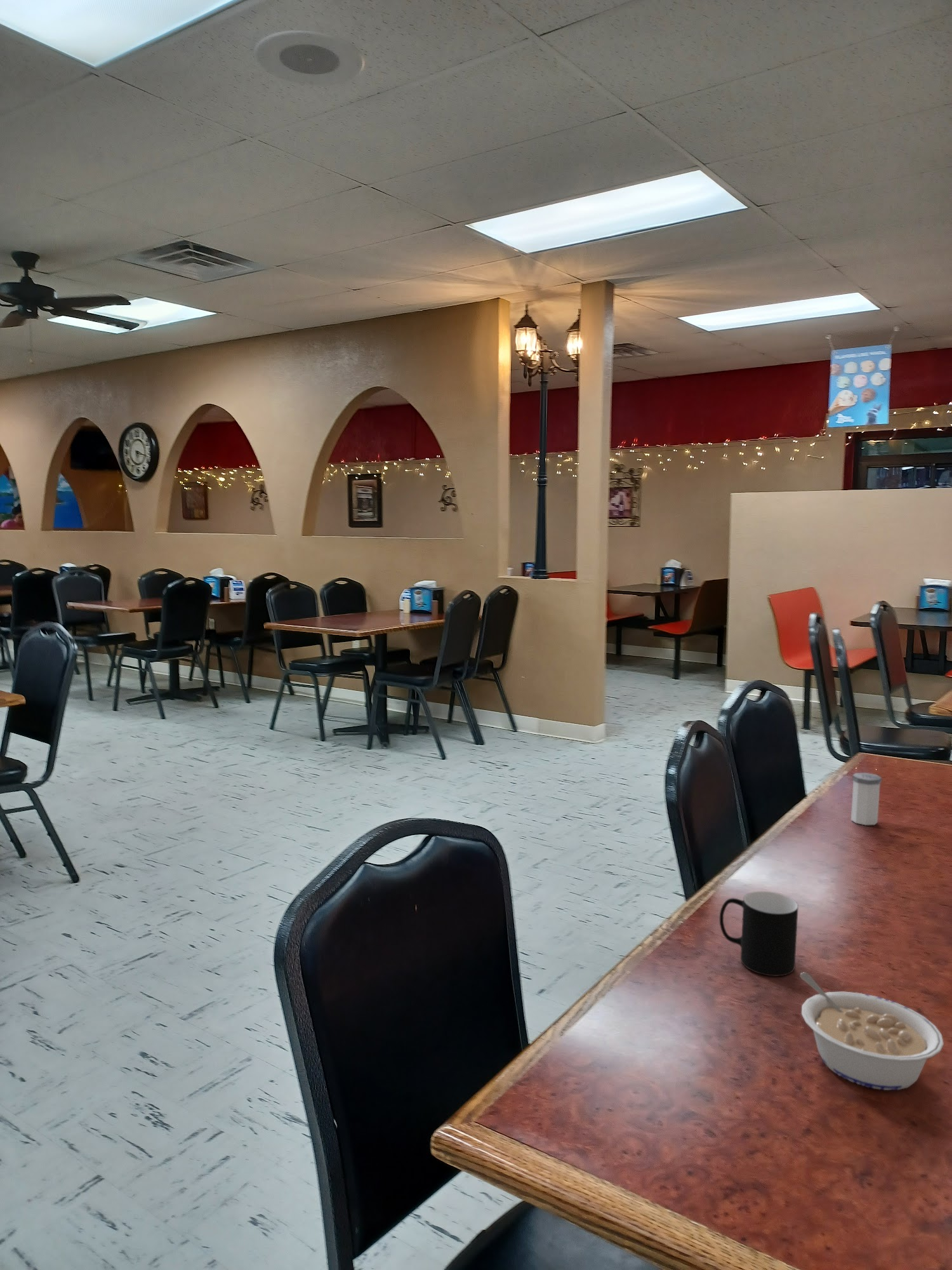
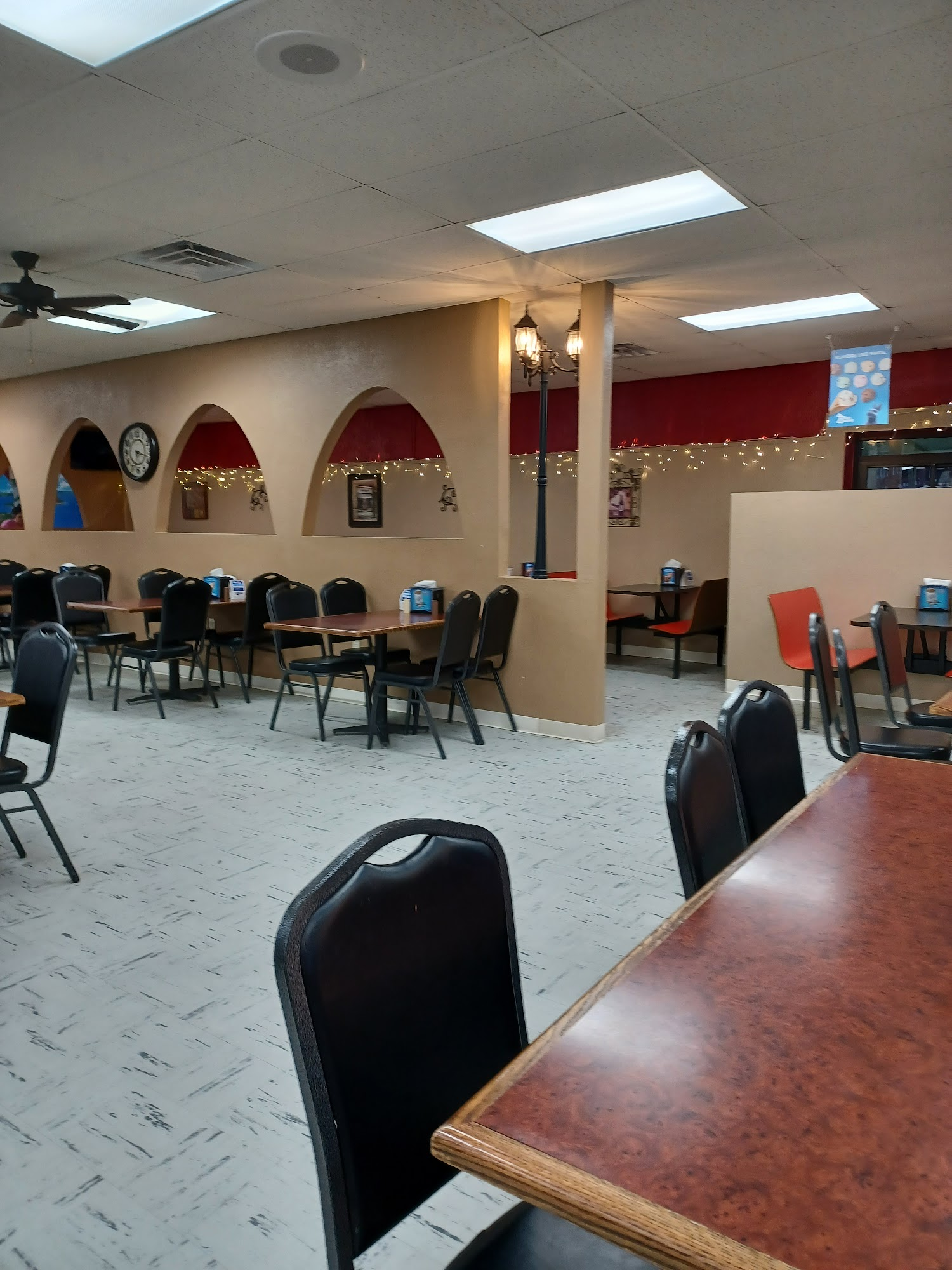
- salt shaker [850,772,882,825]
- legume [799,972,944,1091]
- cup [719,891,799,977]
